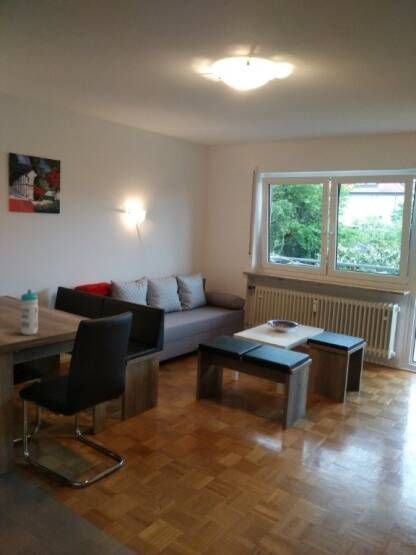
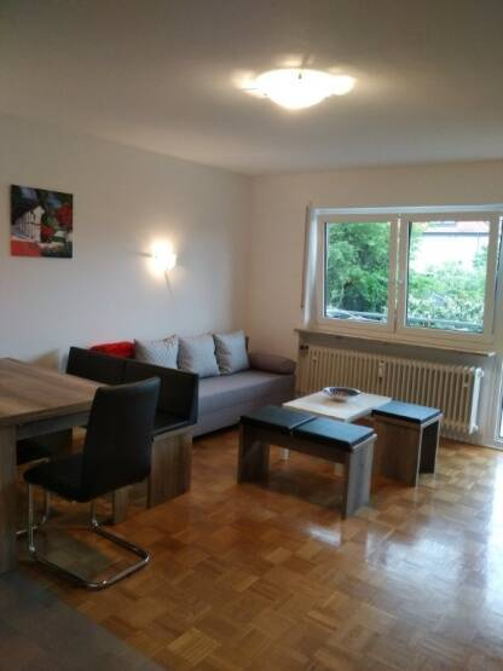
- water bottle [20,289,39,336]
